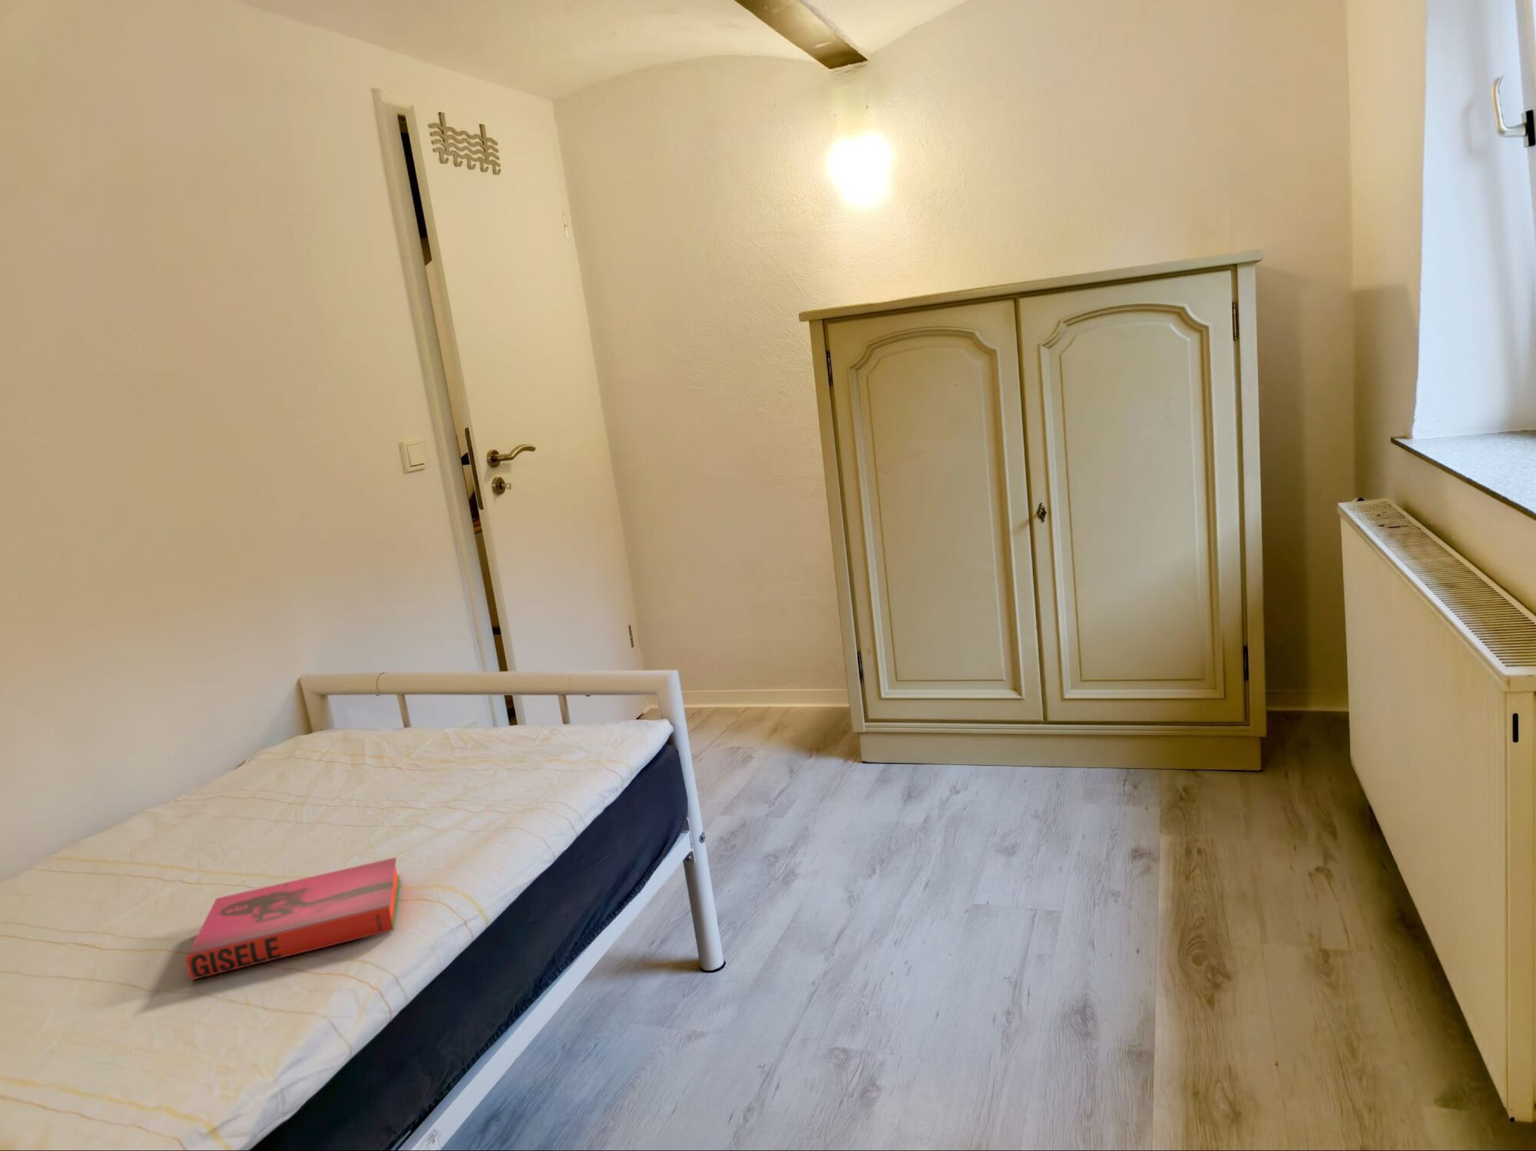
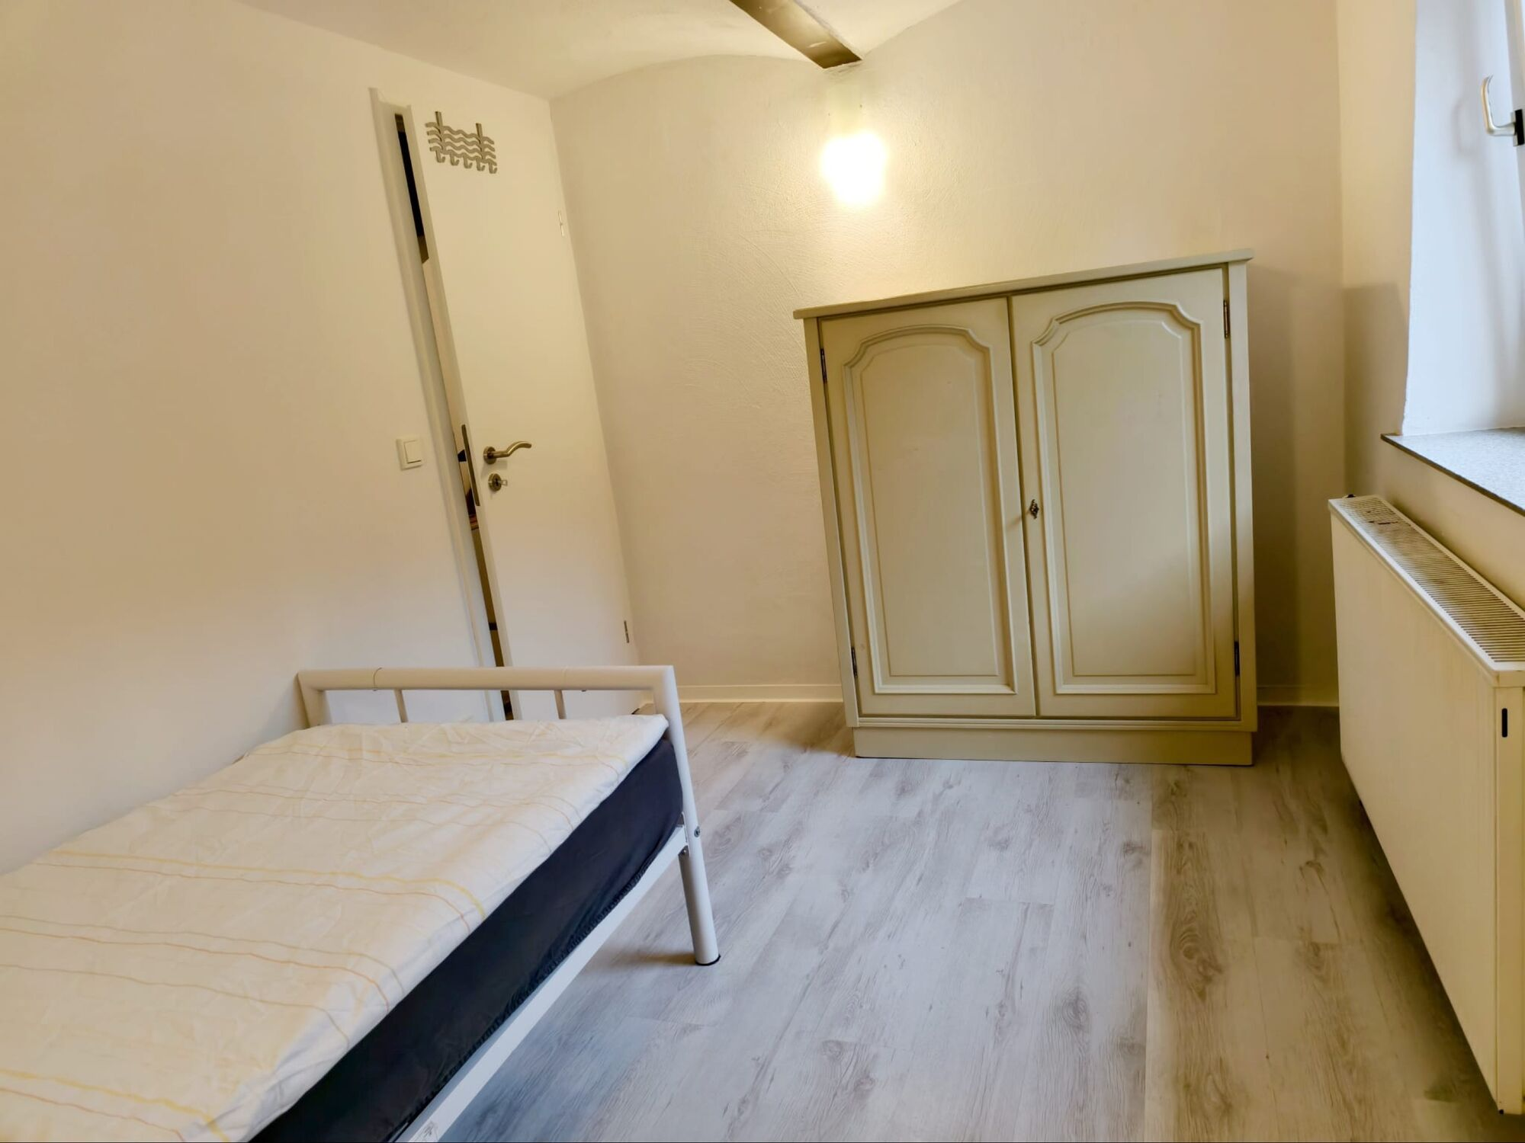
- hardback book [185,856,400,981]
